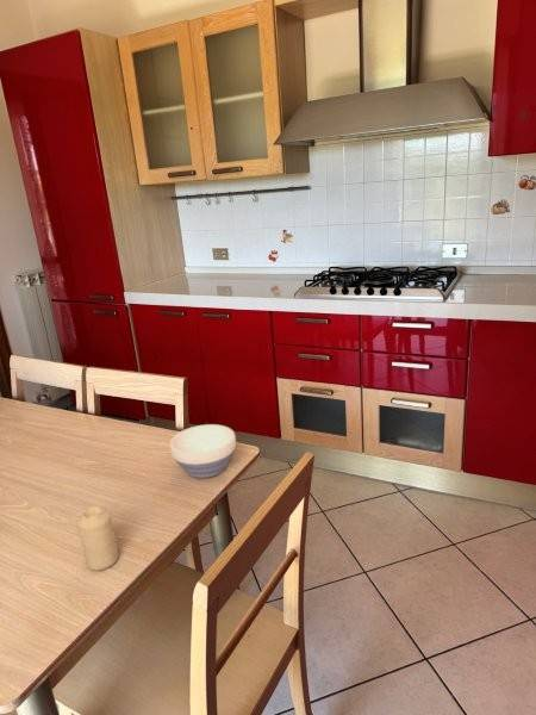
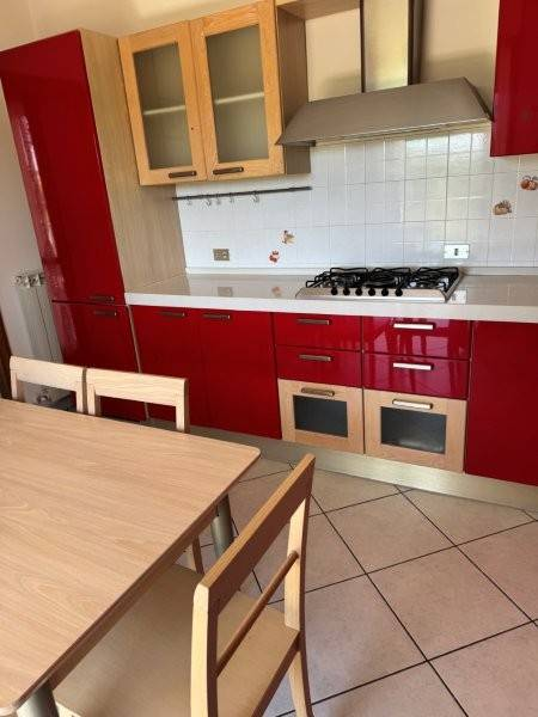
- candle [76,505,119,572]
- bowl [169,423,237,479]
